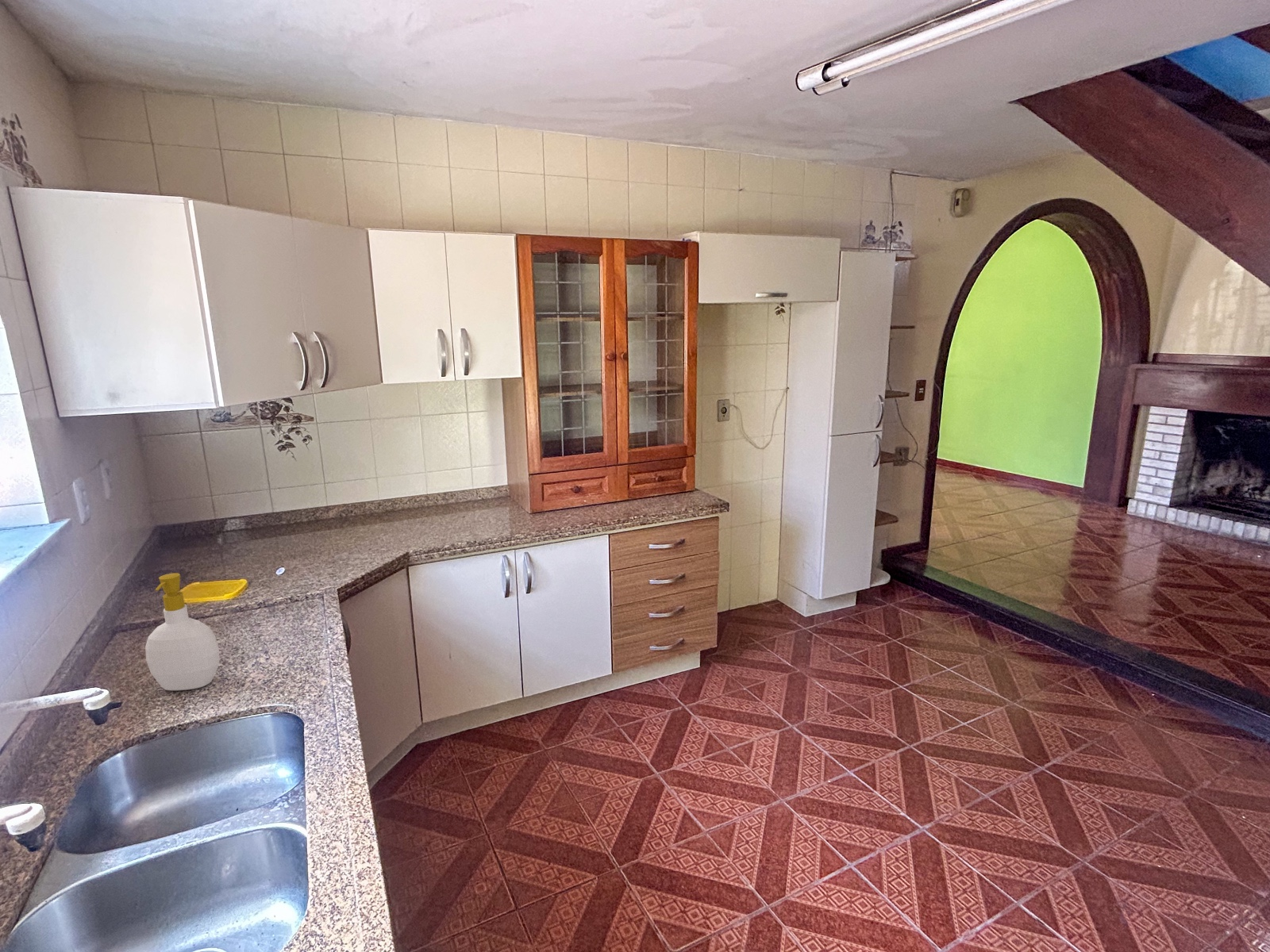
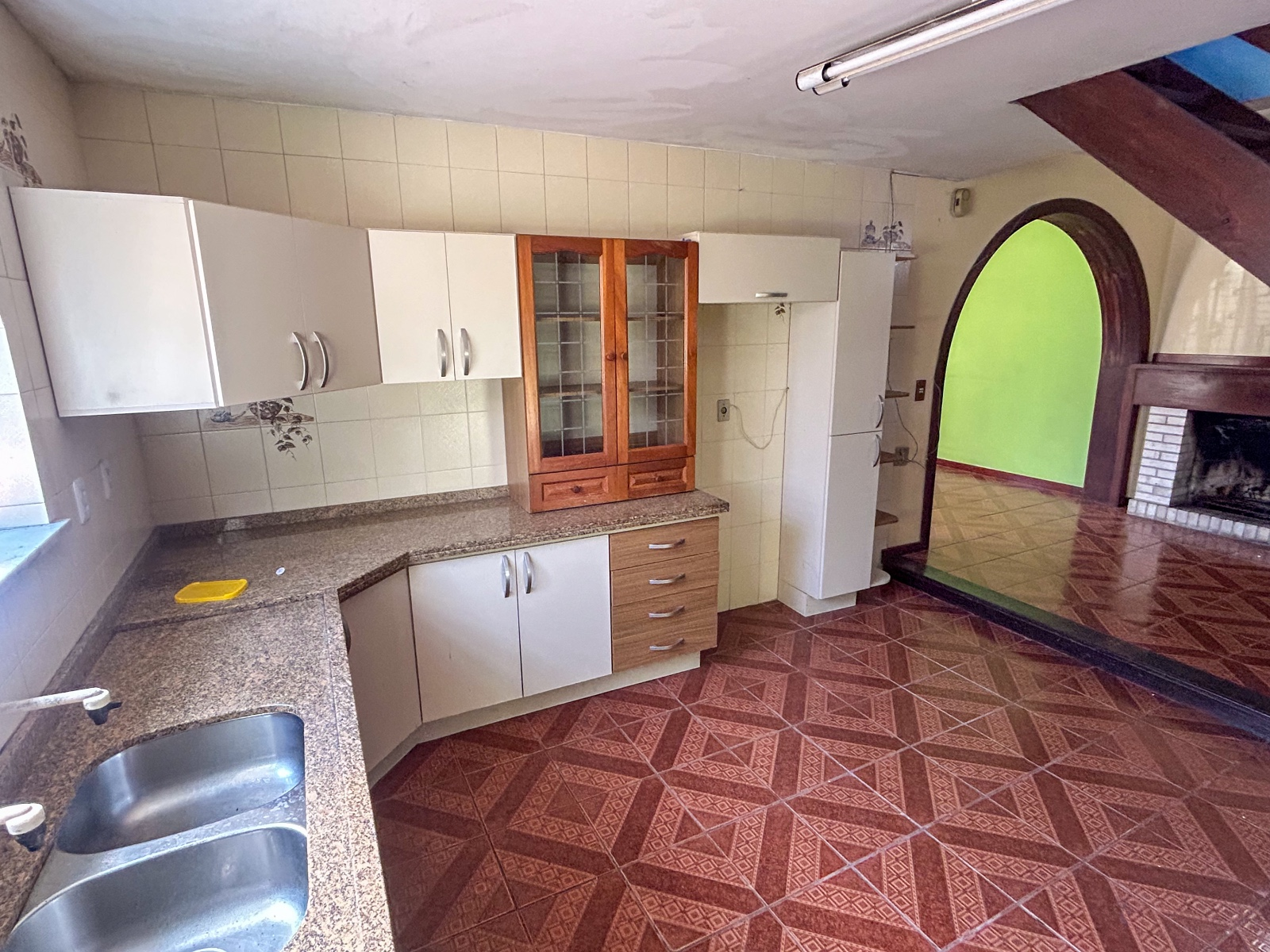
- soap bottle [144,572,220,691]
